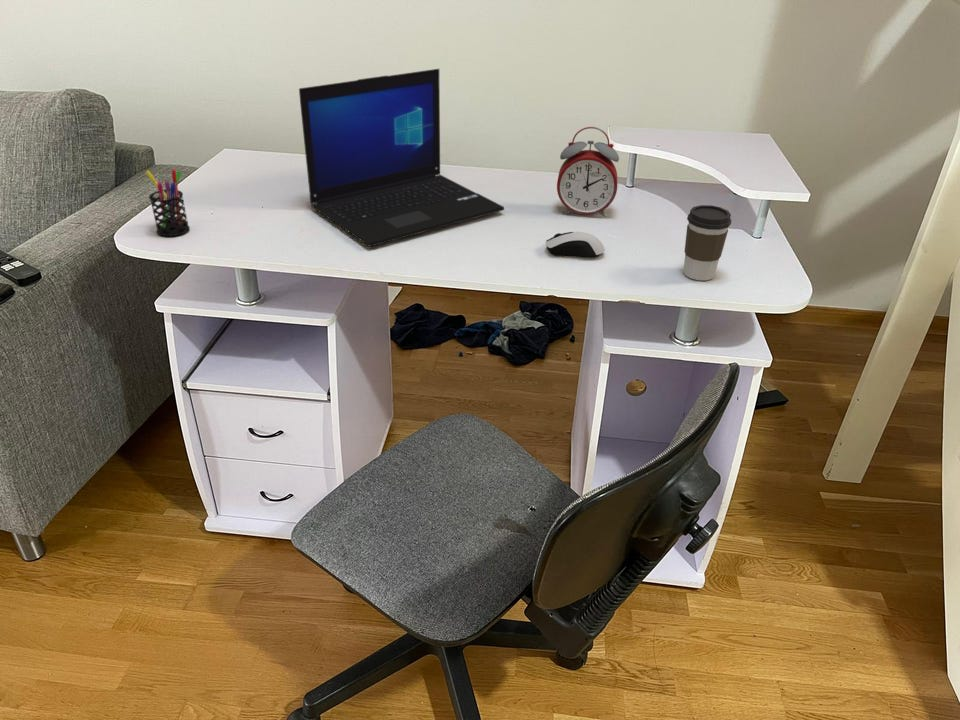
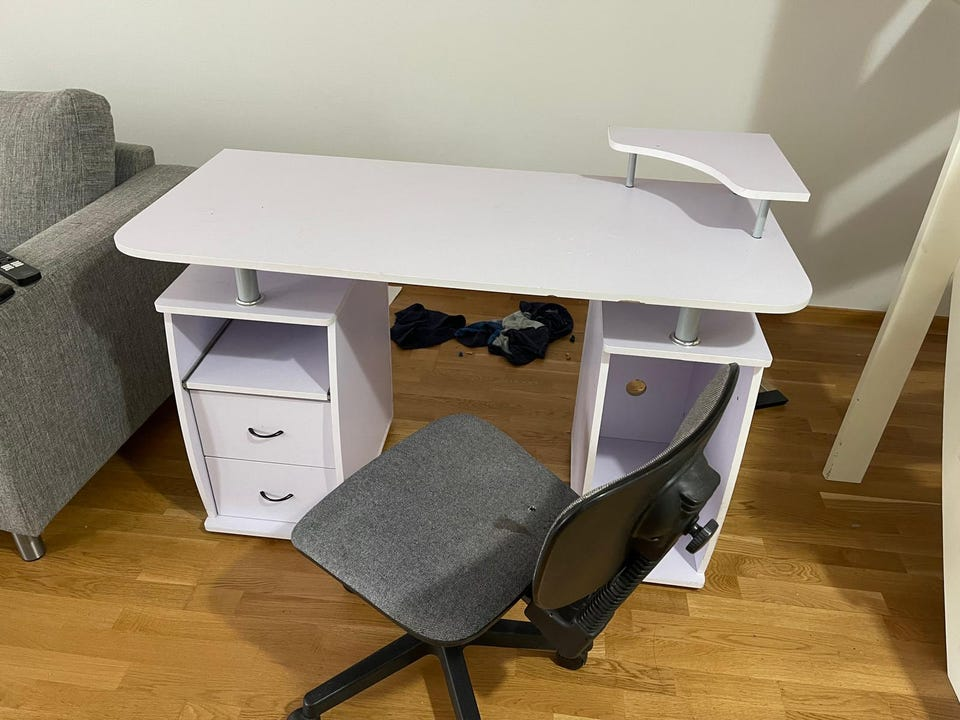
- coffee cup [683,204,732,281]
- pen holder [144,169,191,237]
- alarm clock [556,126,620,217]
- laptop [298,68,505,248]
- computer mouse [545,231,606,259]
